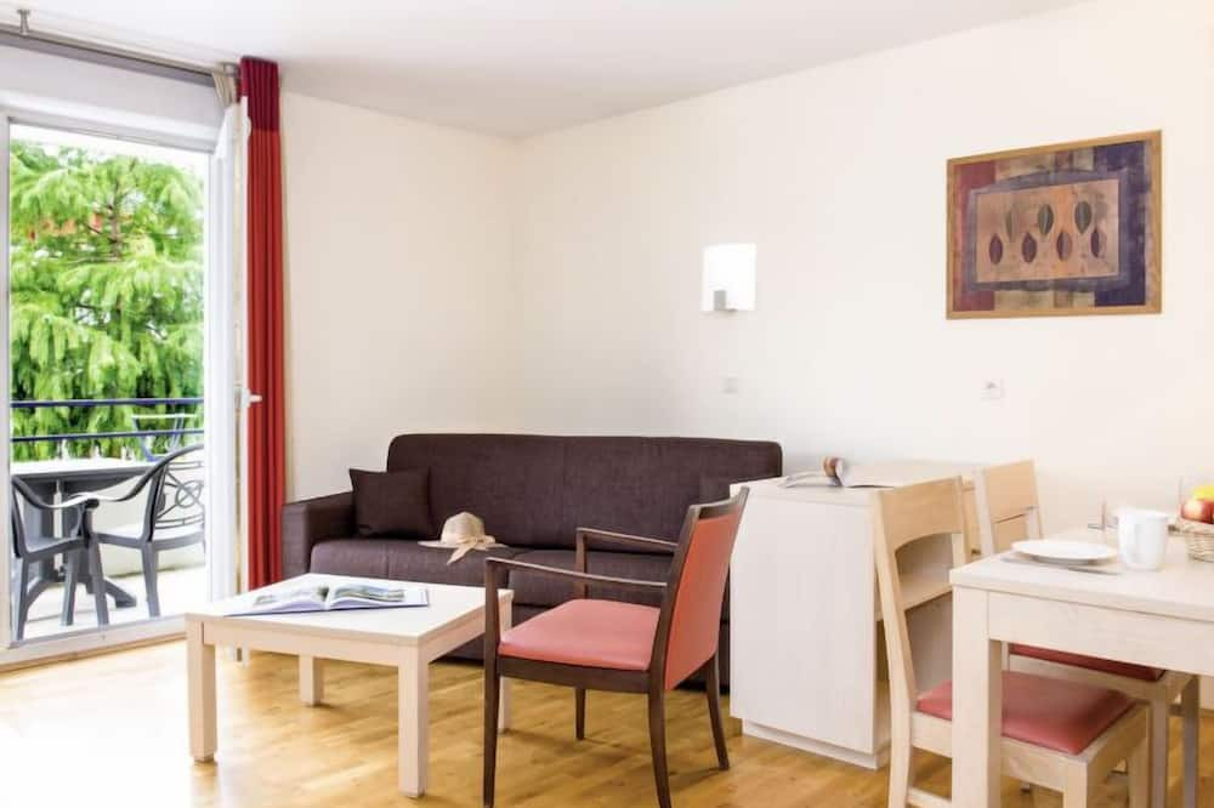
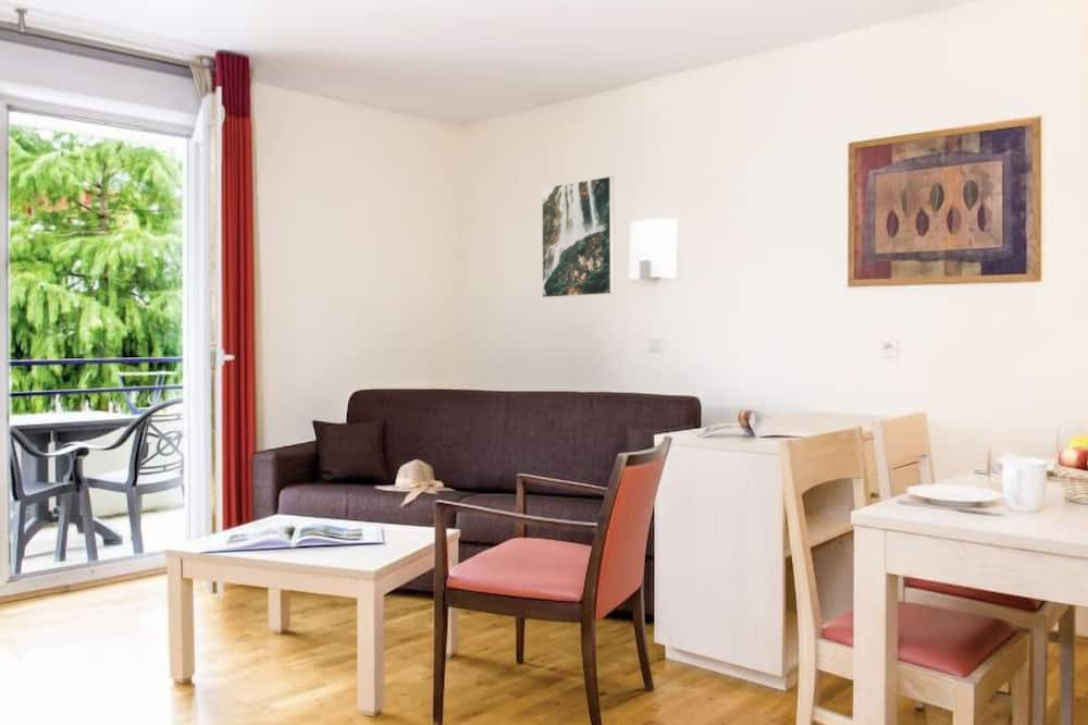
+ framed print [541,175,616,299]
